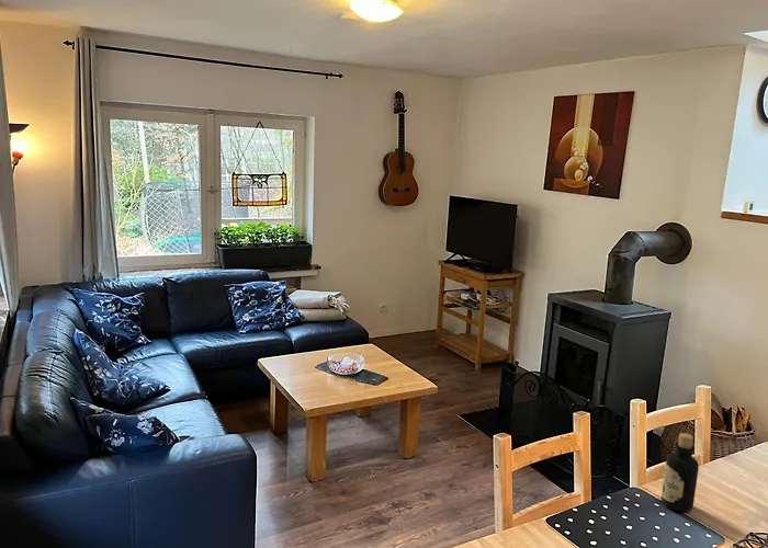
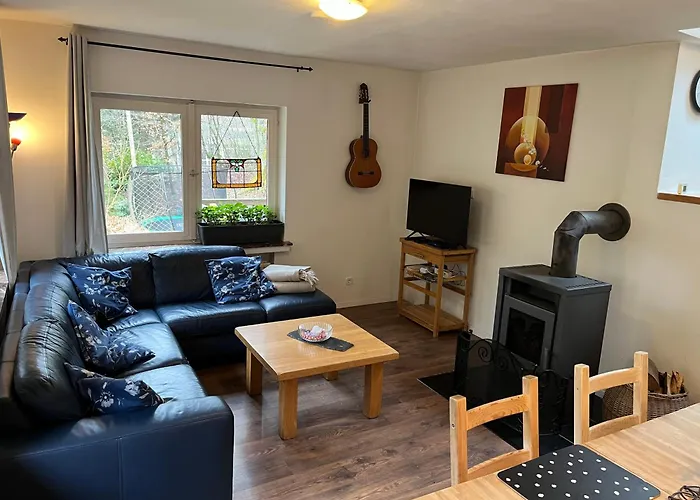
- bottle [660,432,700,513]
